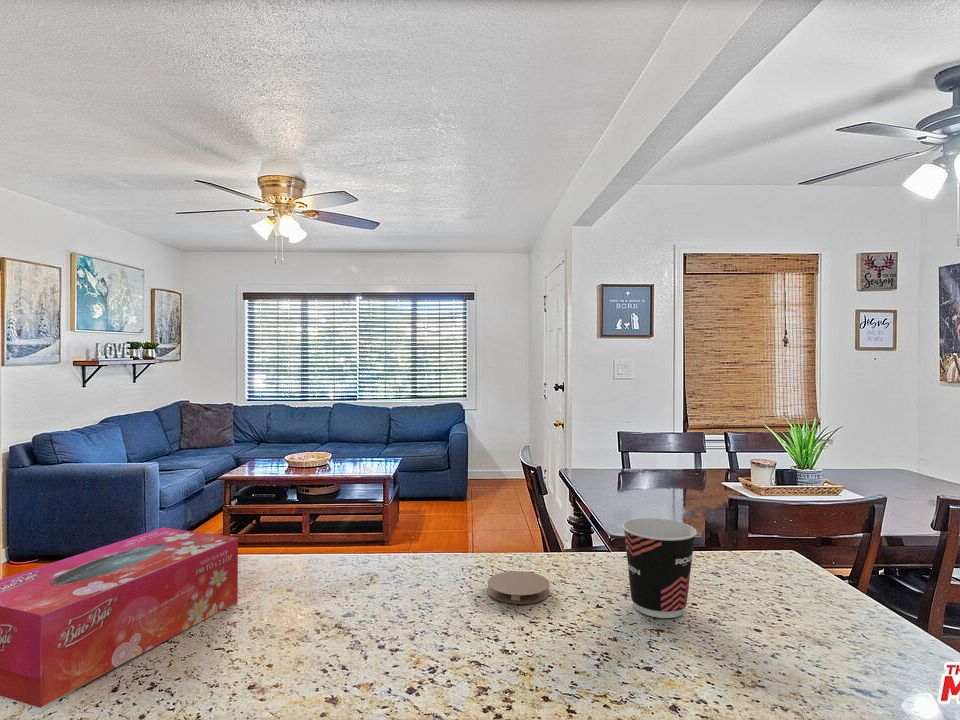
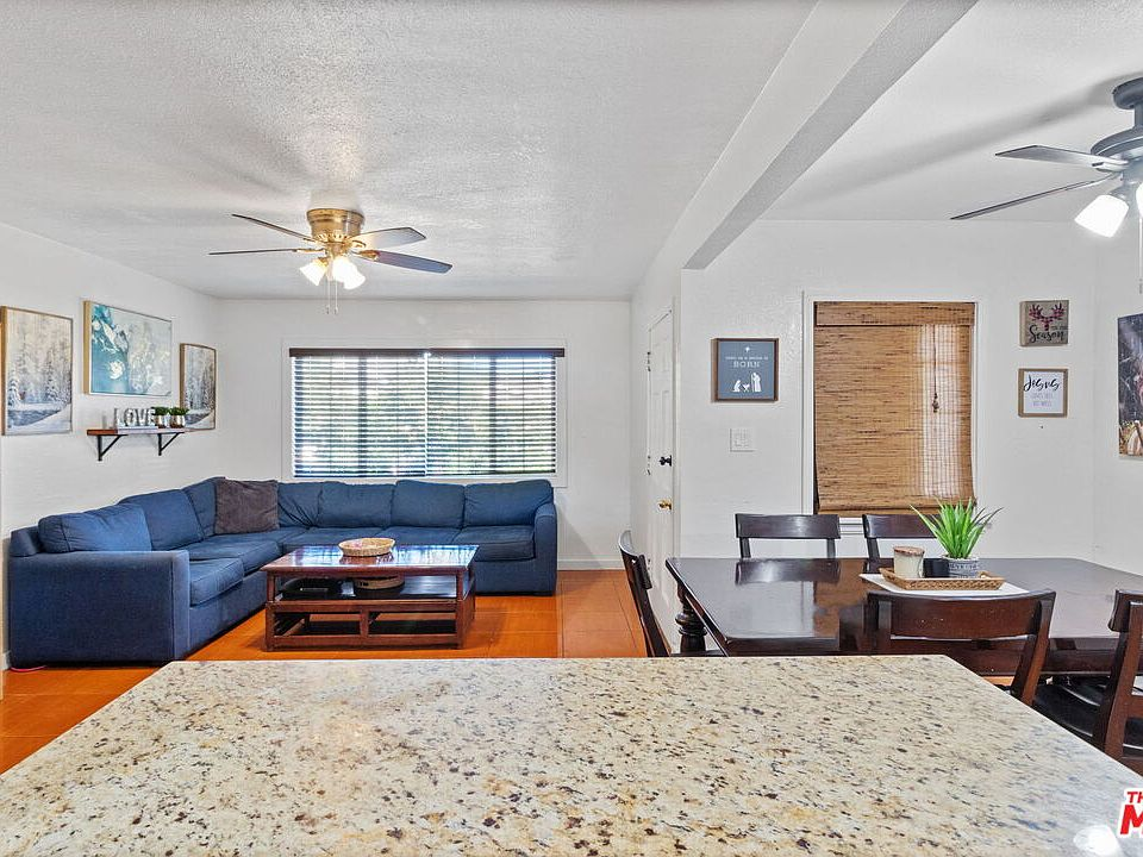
- coaster [487,570,551,605]
- tissue box [0,527,239,709]
- cup [621,517,698,619]
